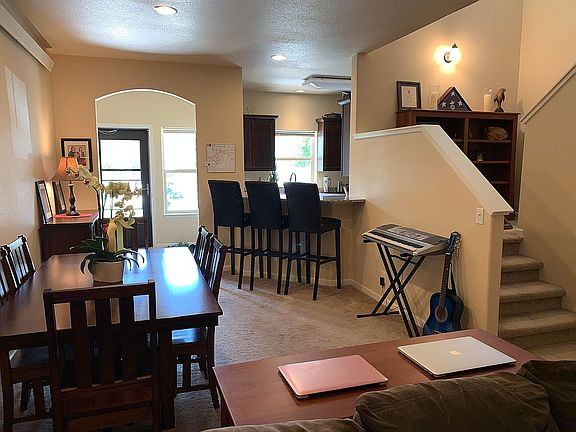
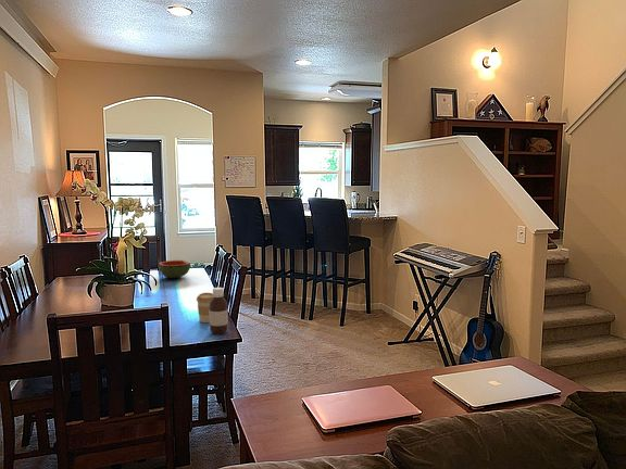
+ bowl [158,259,191,279]
+ coffee cup [196,292,214,324]
+ bottle [209,287,229,335]
